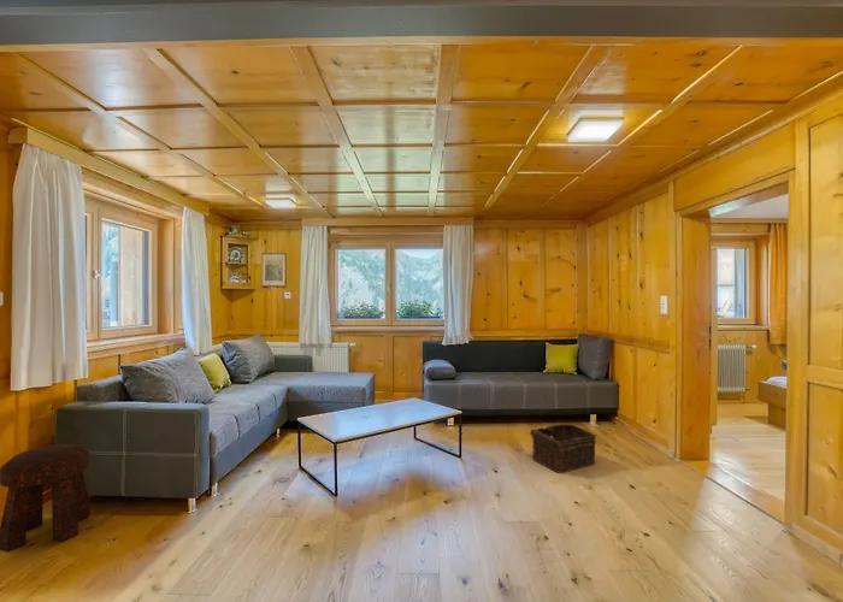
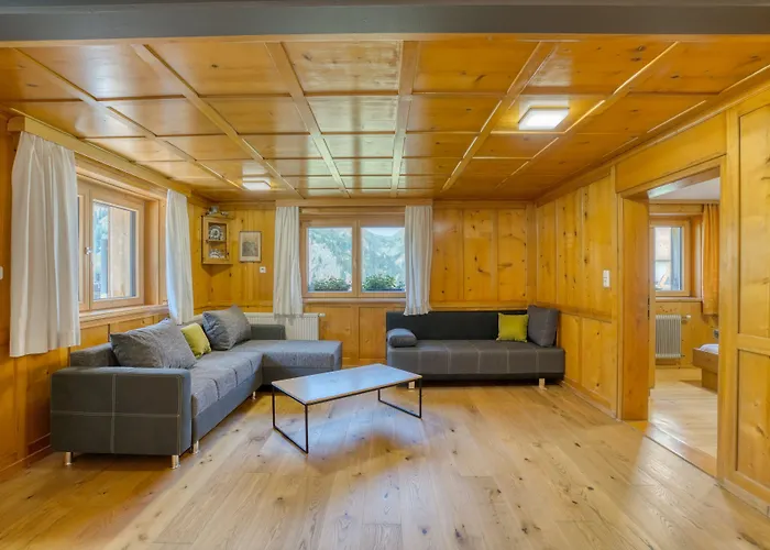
- basket [526,424,597,474]
- stool [0,443,92,554]
